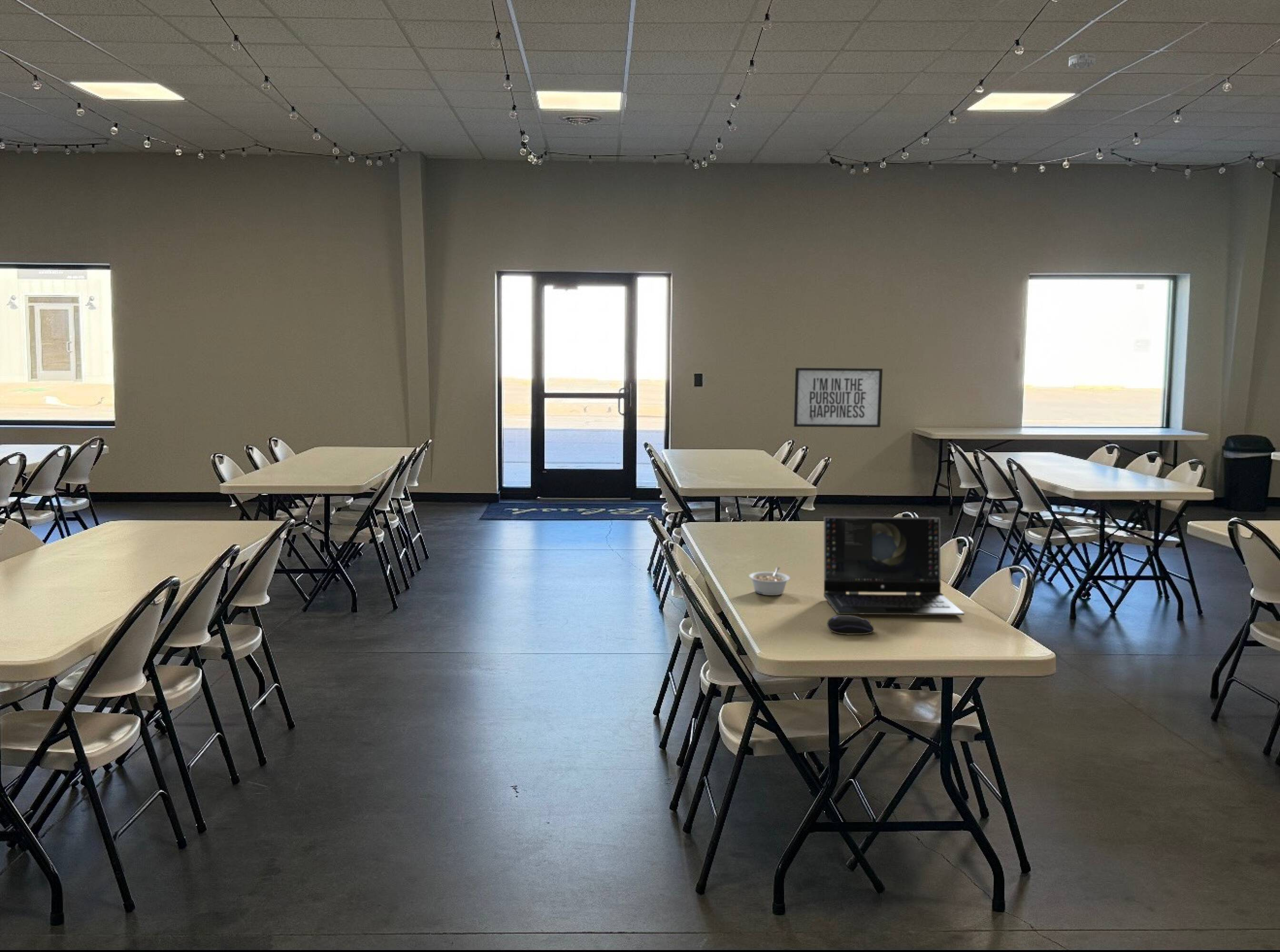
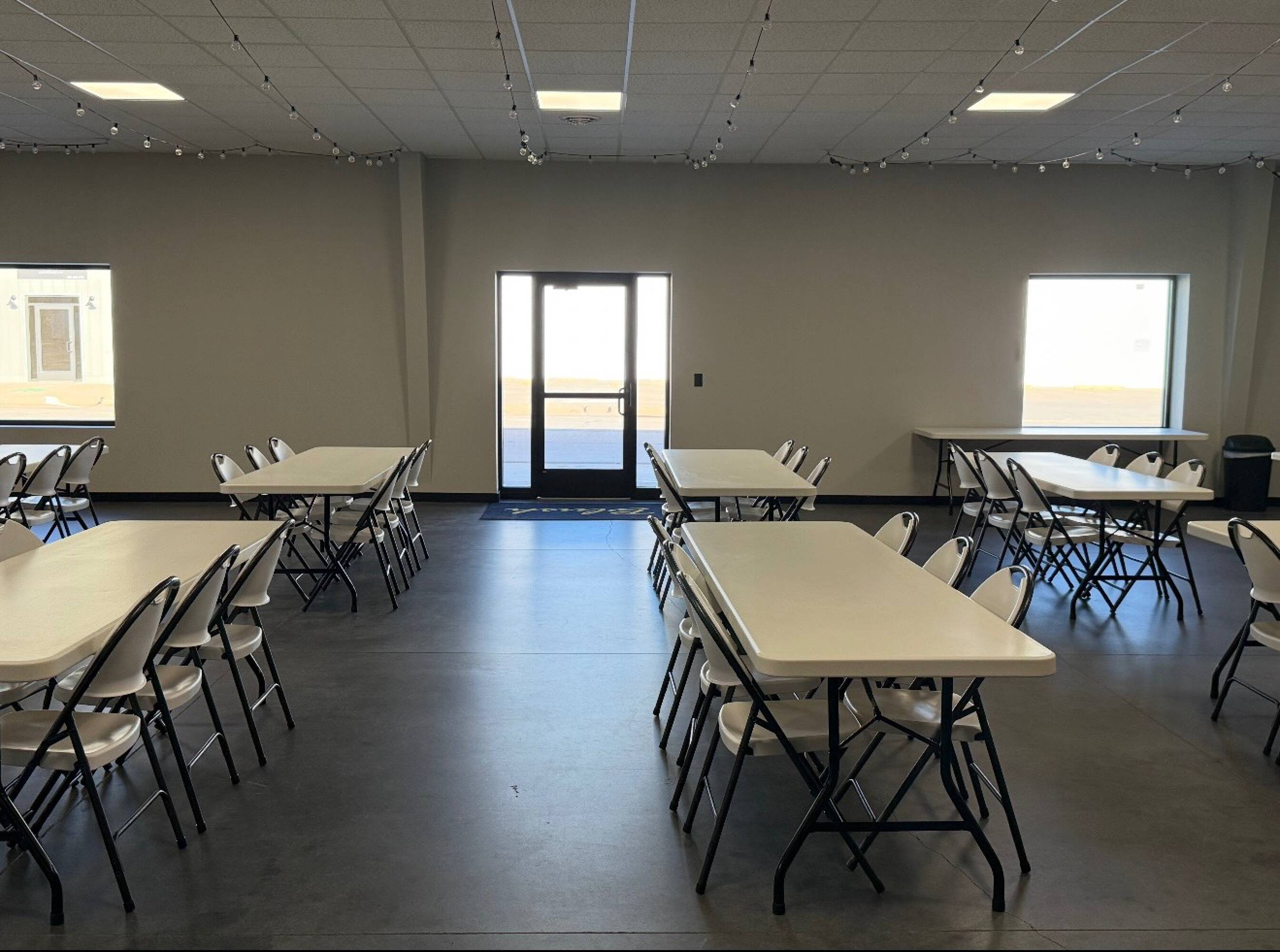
- mirror [793,367,883,428]
- laptop [823,516,965,615]
- computer mouse [826,615,875,635]
- smoke detector [1068,53,1096,69]
- legume [748,567,791,596]
